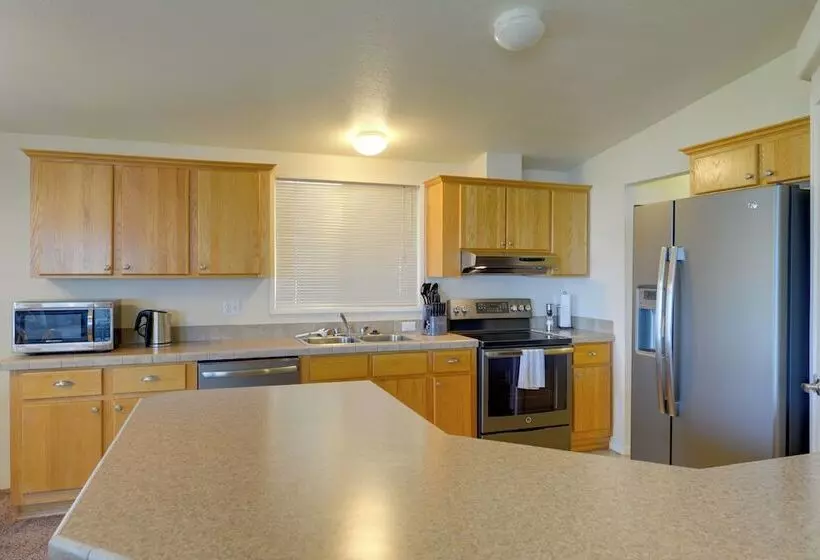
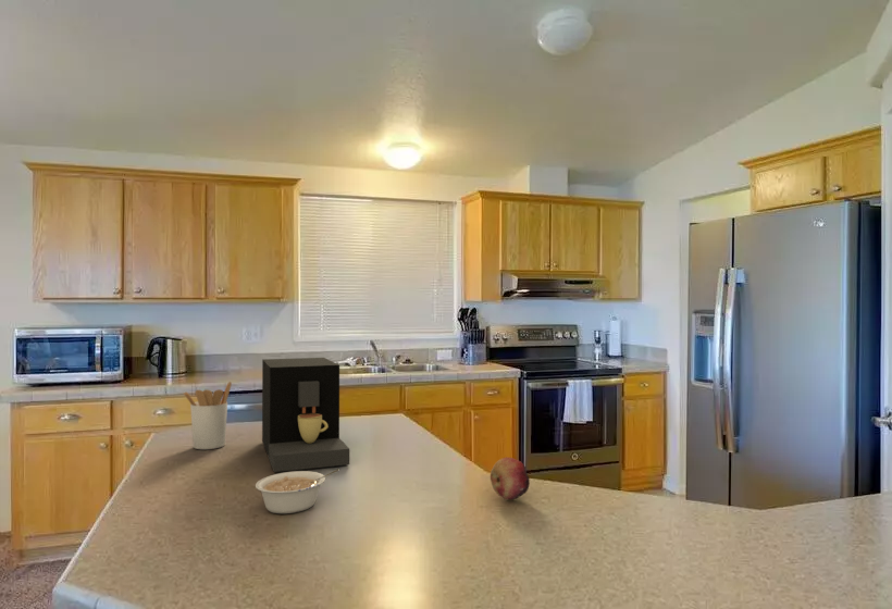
+ utensil holder [182,381,233,450]
+ coffee maker [261,357,350,473]
+ fruit [490,457,531,500]
+ legume [255,469,339,514]
